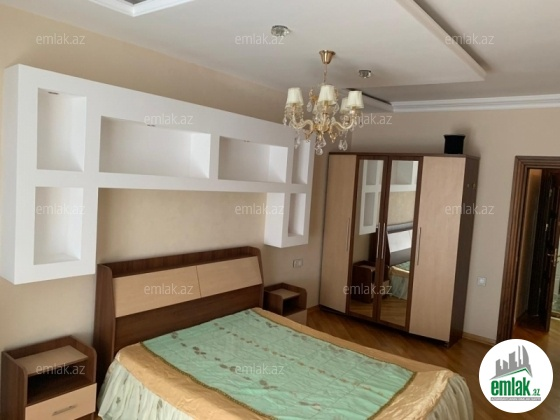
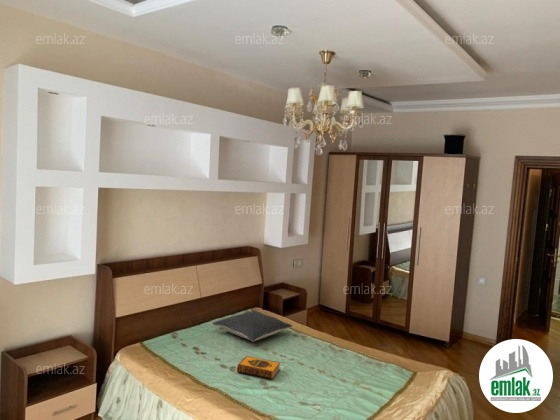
+ pillow [212,310,293,342]
+ hardback book [236,355,281,380]
